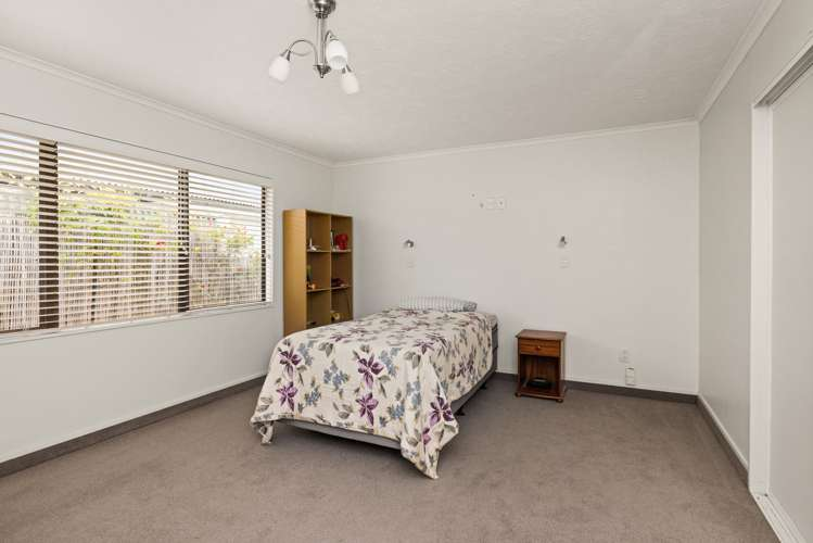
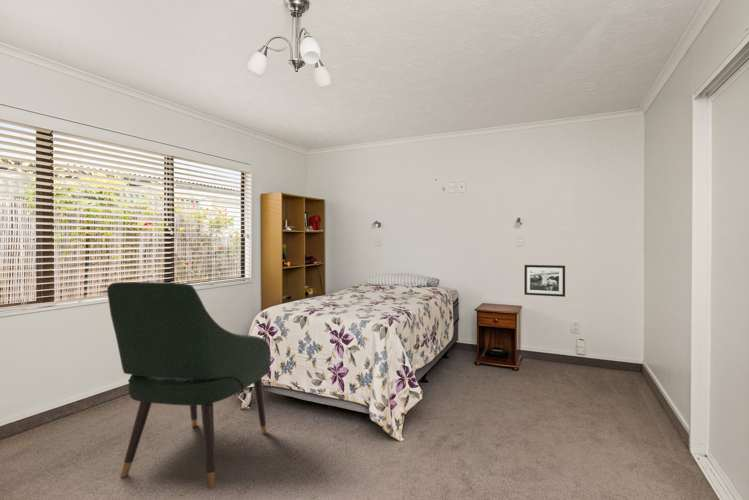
+ chair [106,281,272,489]
+ picture frame [523,264,566,298]
